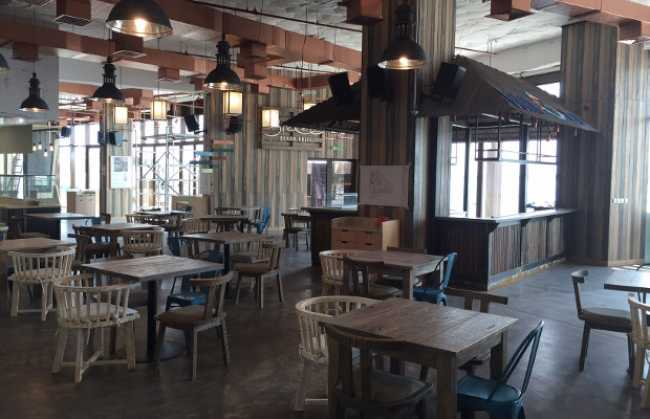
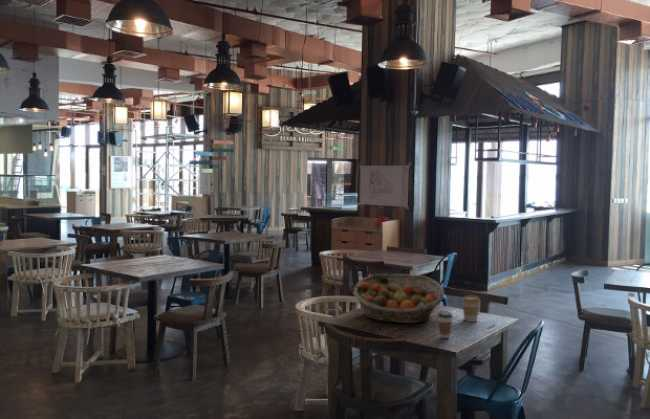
+ fruit basket [352,273,445,324]
+ coffee cup [461,295,481,323]
+ coffee cup [436,310,454,339]
